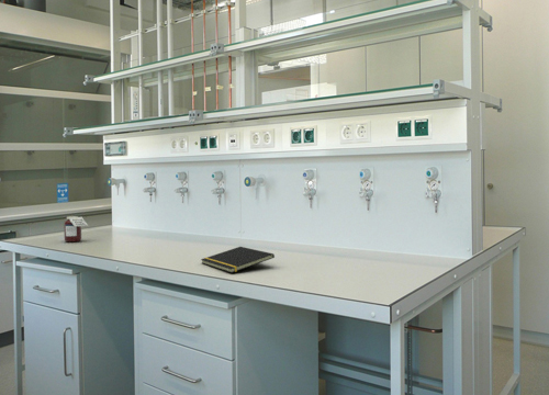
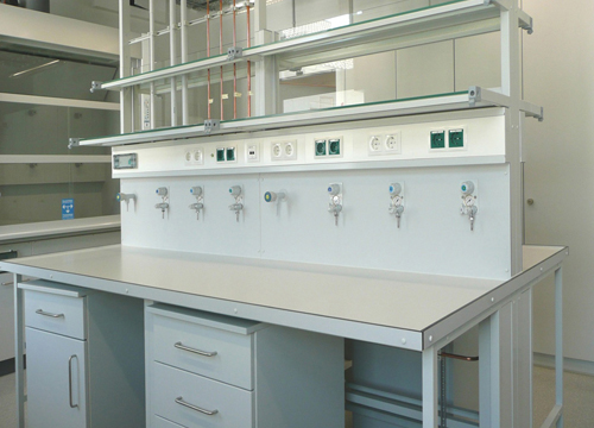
- jar [63,215,90,244]
- notepad [200,246,276,274]
